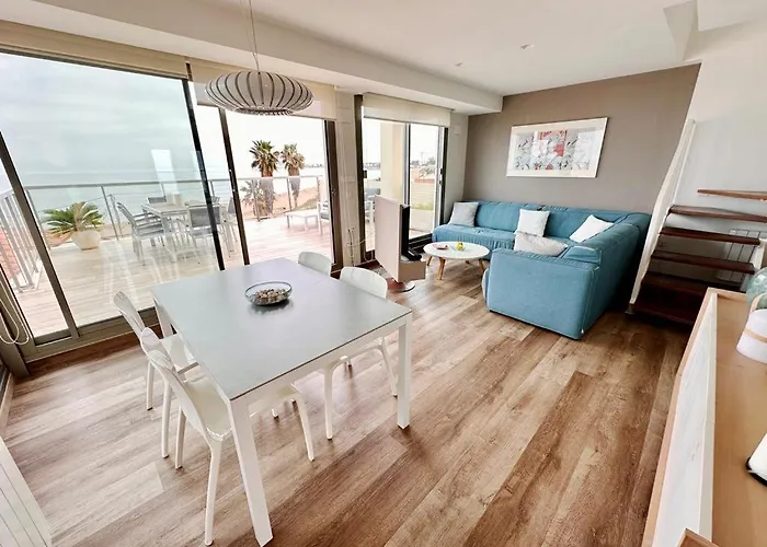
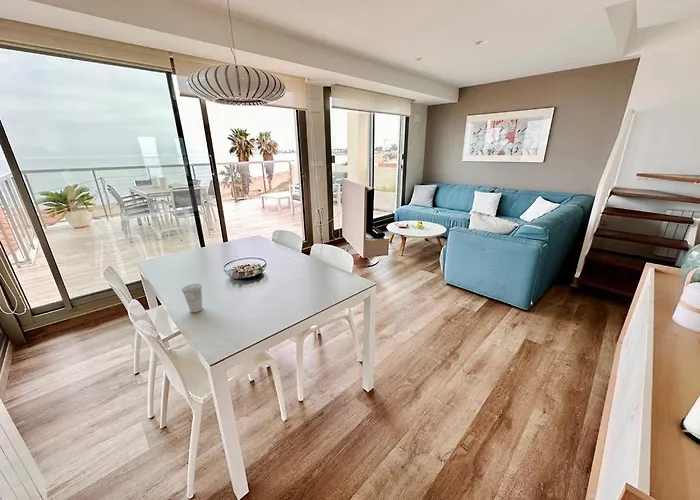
+ cup [181,283,204,313]
